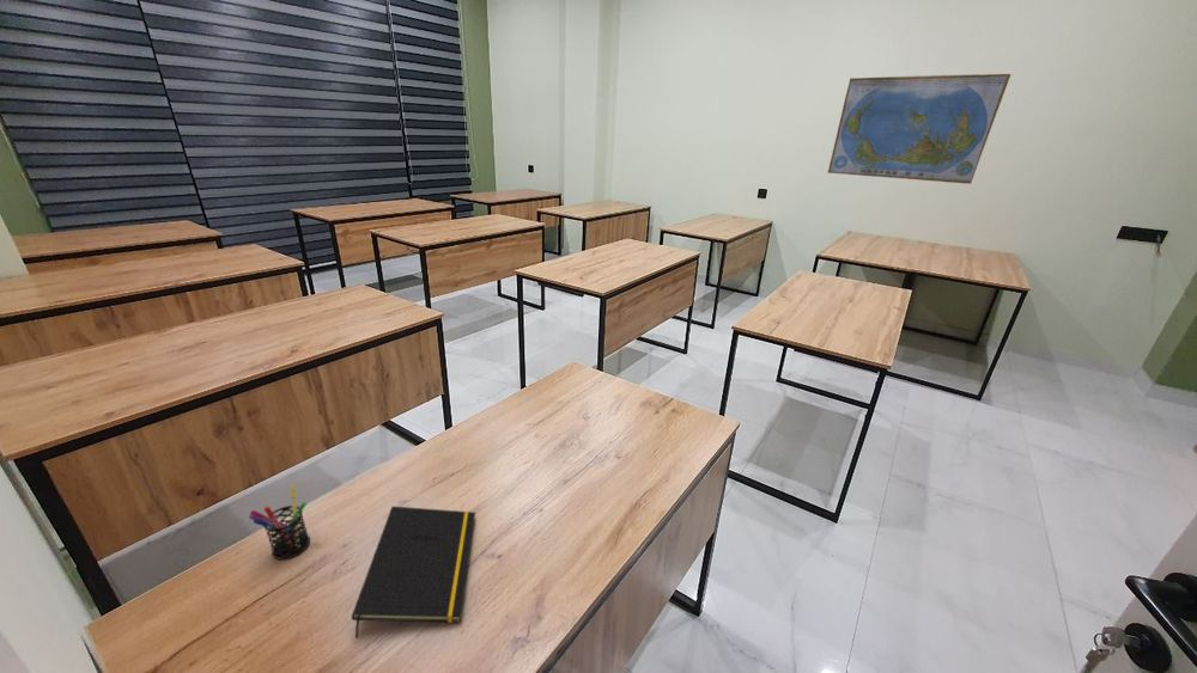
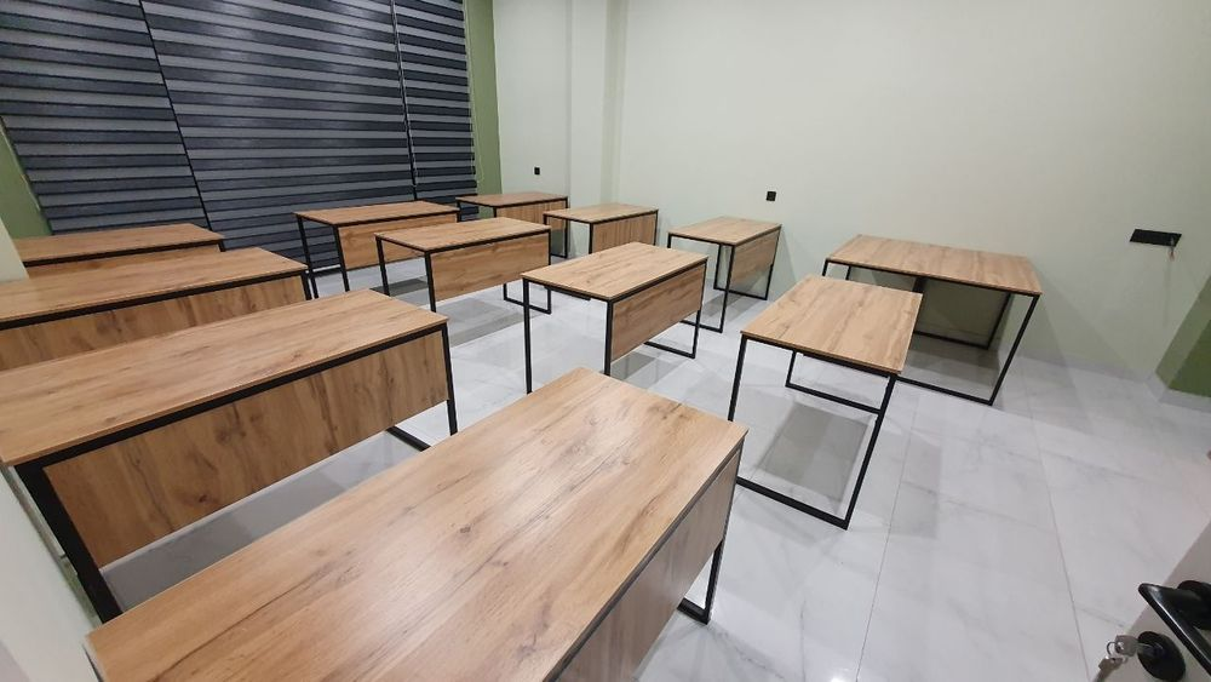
- notepad [351,506,476,640]
- pen holder [248,484,311,561]
- world map [827,73,1011,185]
